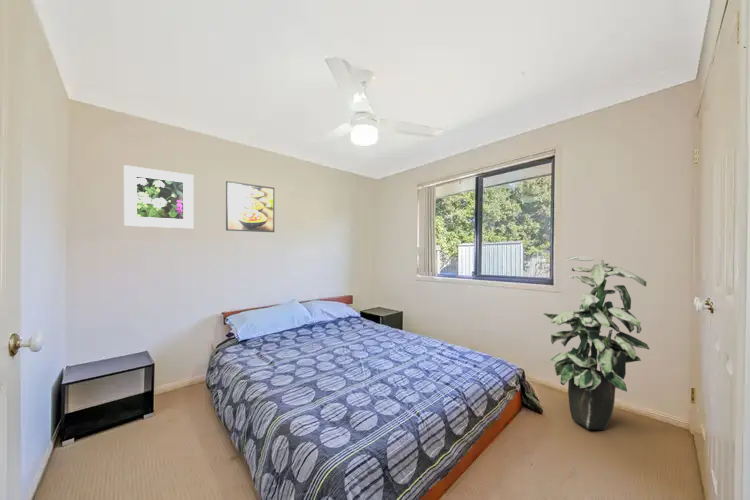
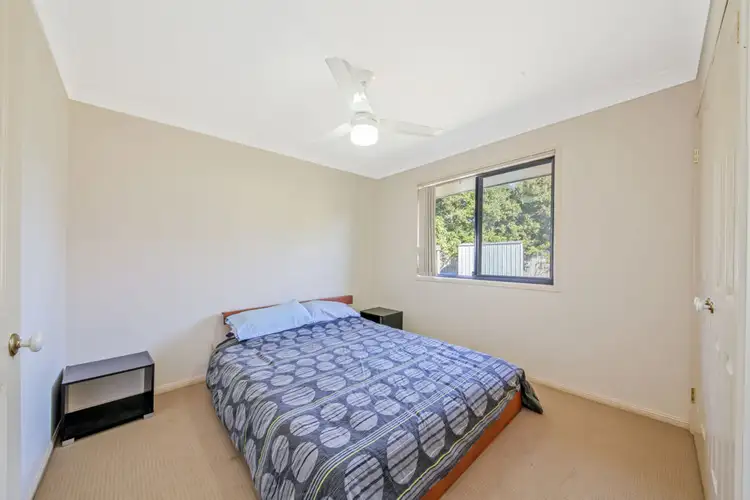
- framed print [225,180,275,233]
- indoor plant [543,255,650,431]
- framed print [123,164,195,229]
